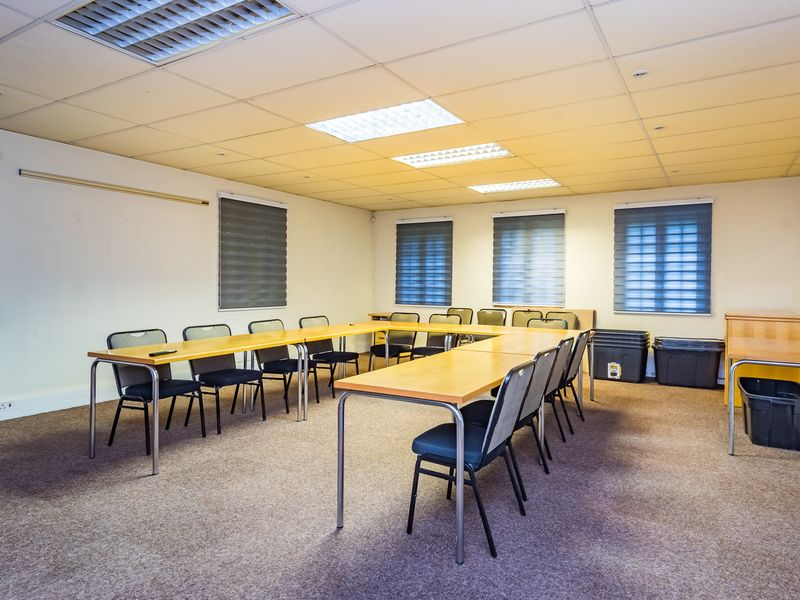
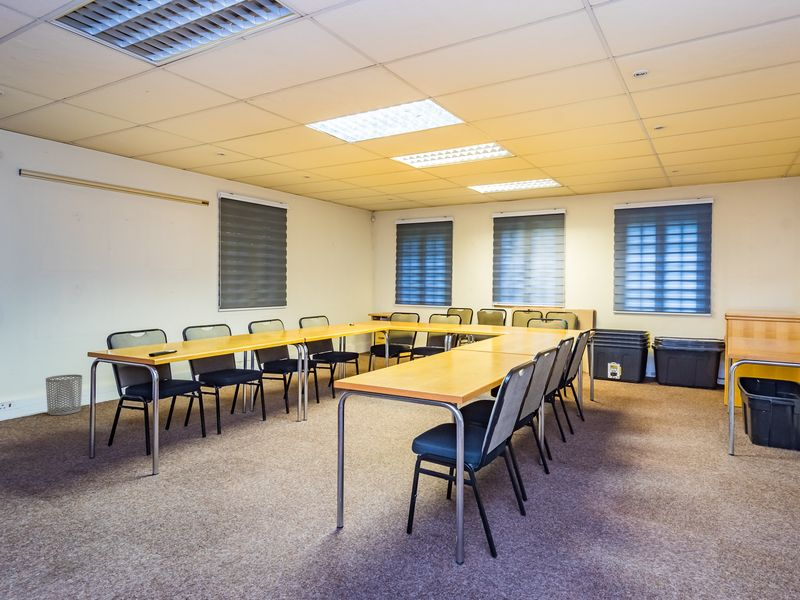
+ waste bin [45,374,83,416]
